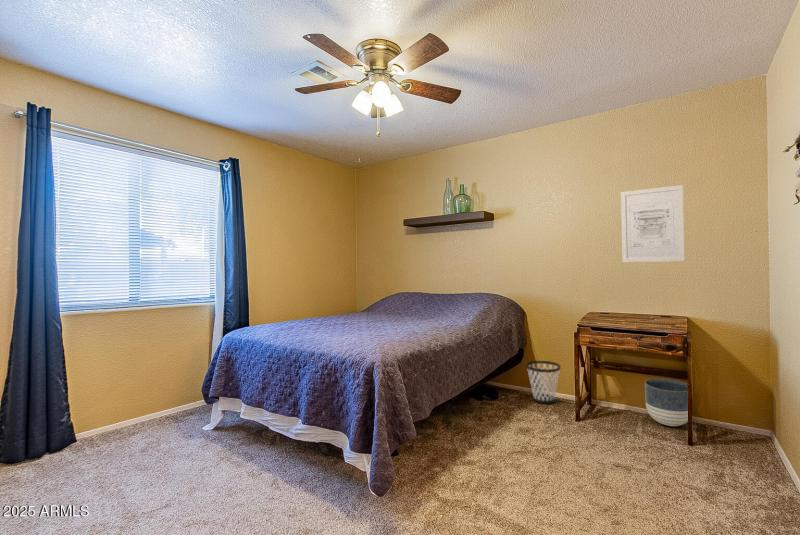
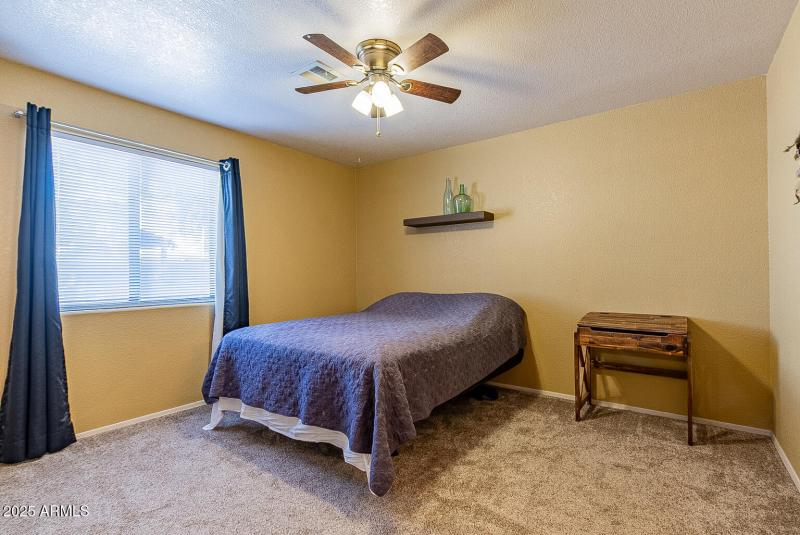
- wastebasket [525,360,562,405]
- planter [644,378,689,427]
- wall art [620,184,685,263]
